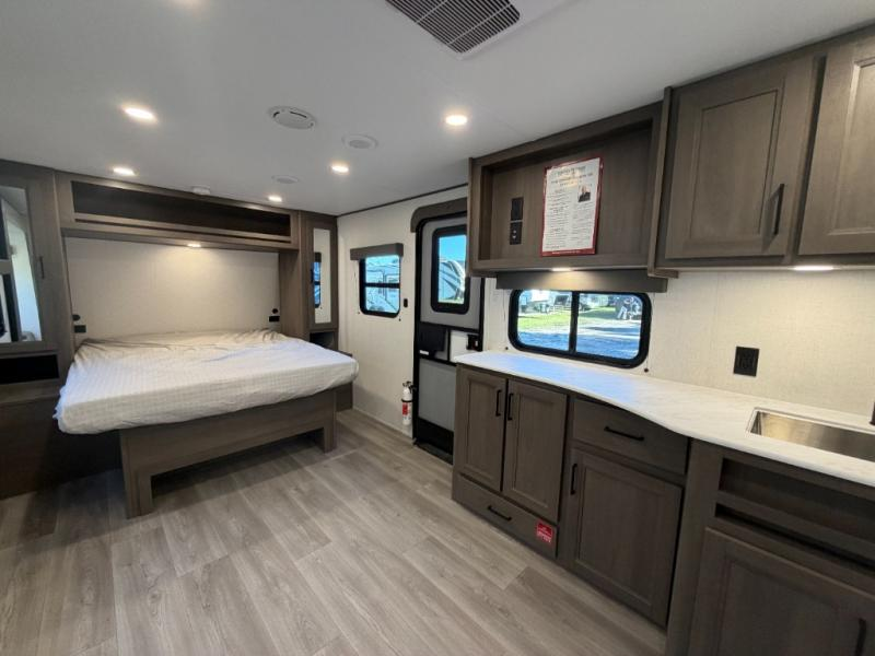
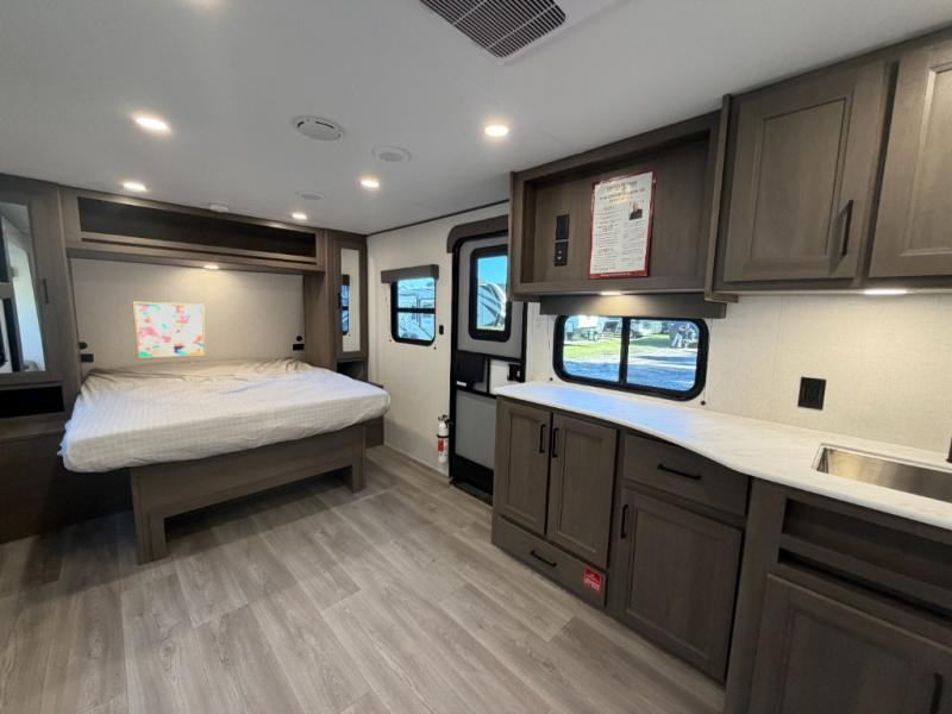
+ wall art [131,301,207,361]
